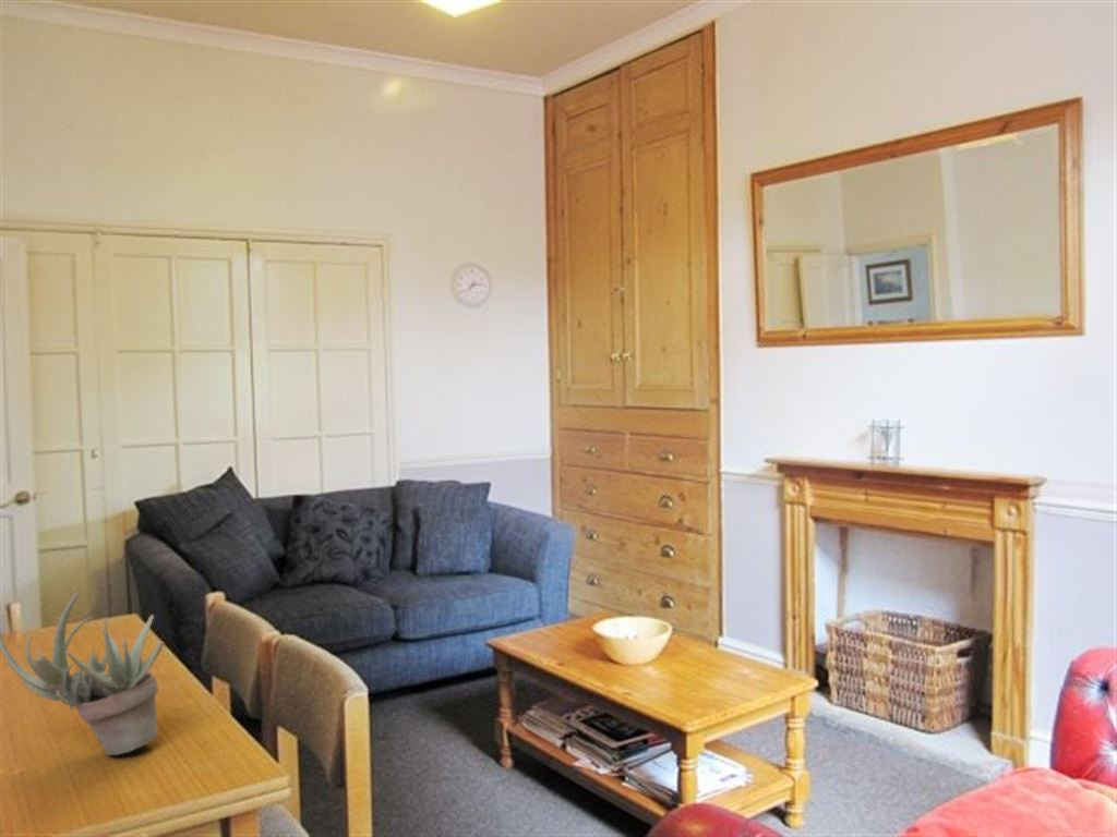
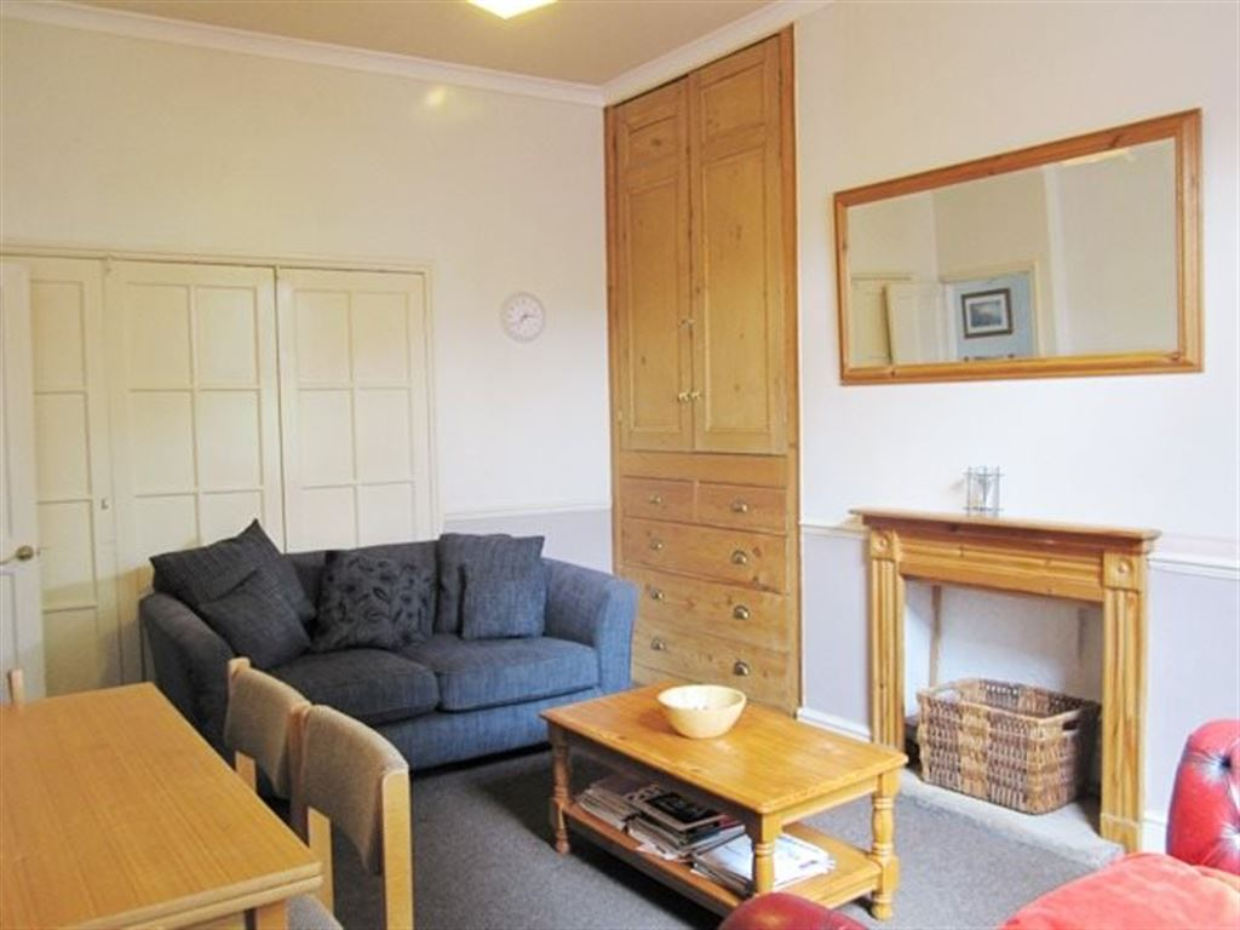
- succulent plant [0,591,166,756]
